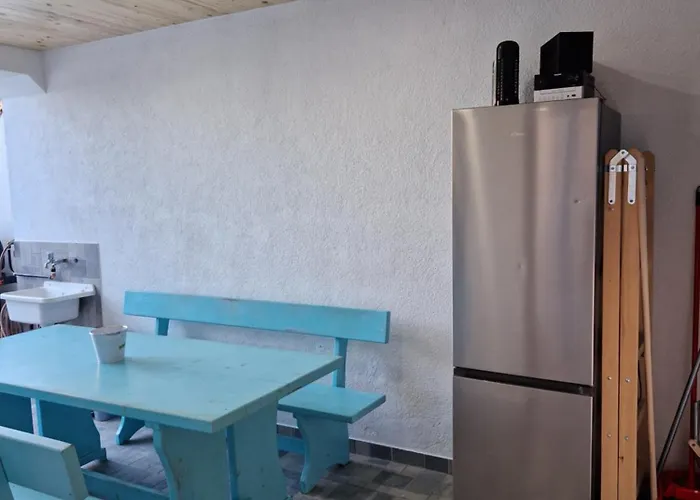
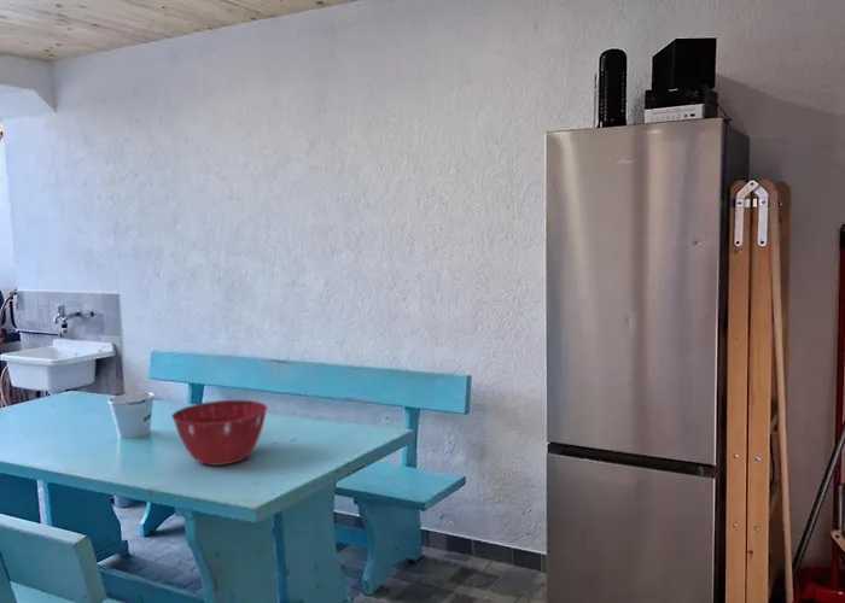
+ mixing bowl [170,399,269,467]
